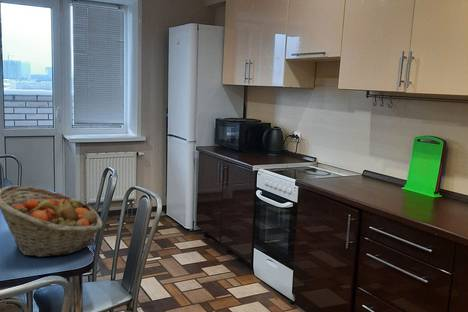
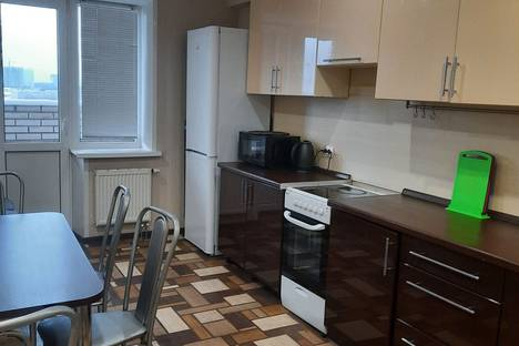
- fruit basket [0,185,103,258]
